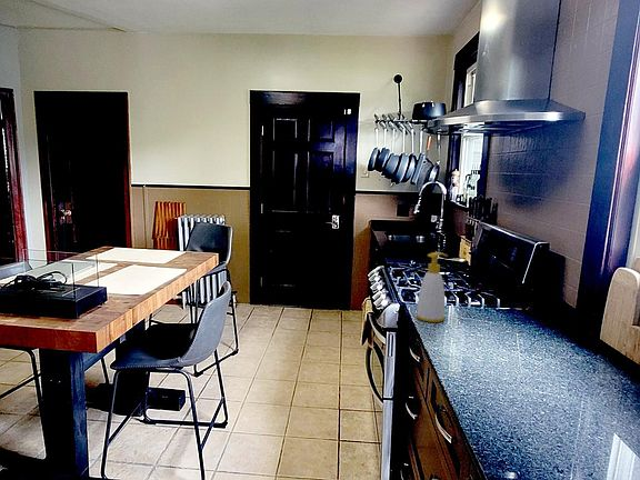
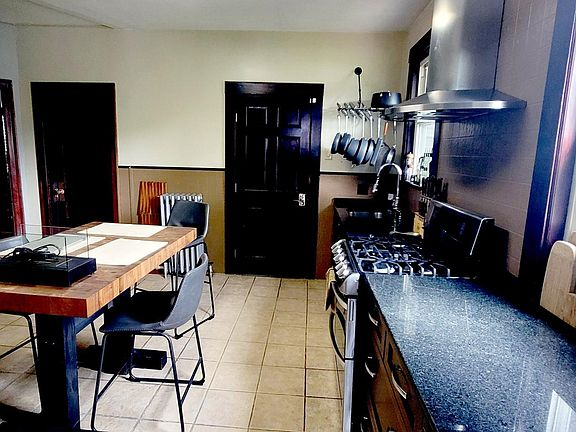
- soap bottle [416,251,449,323]
